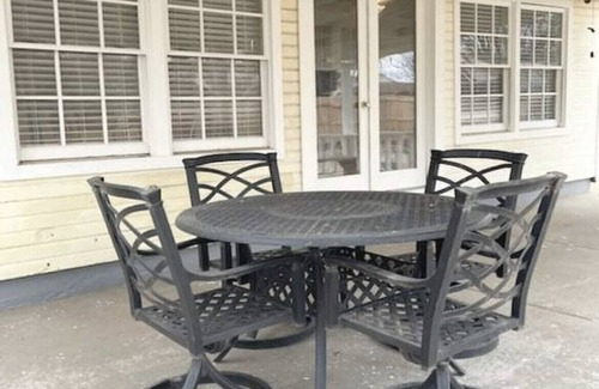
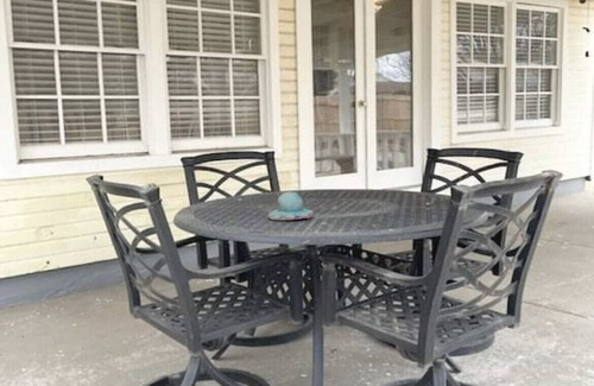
+ candle [266,190,315,221]
